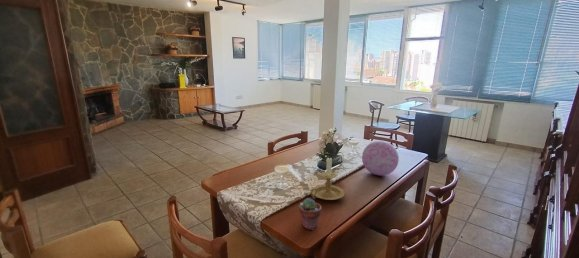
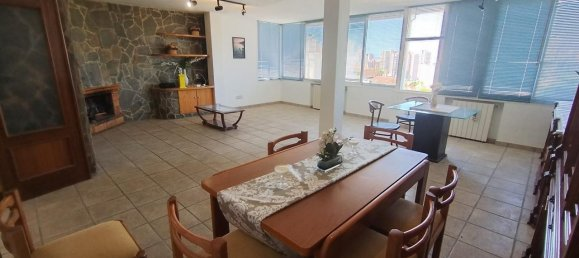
- potted succulent [298,197,322,231]
- decorative orb [361,140,400,177]
- candle holder [310,156,346,201]
